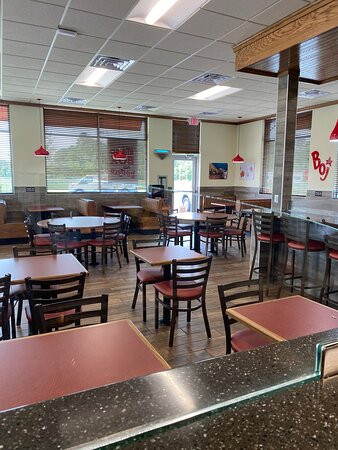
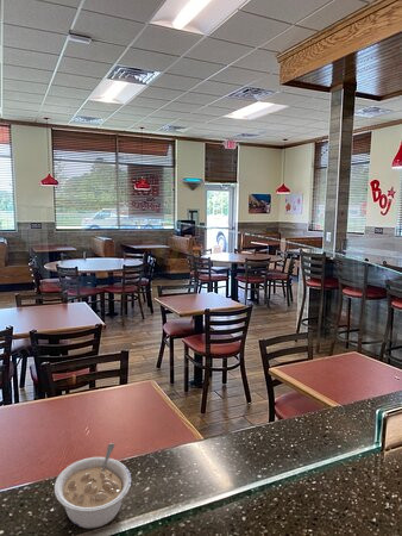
+ legume [54,442,132,529]
